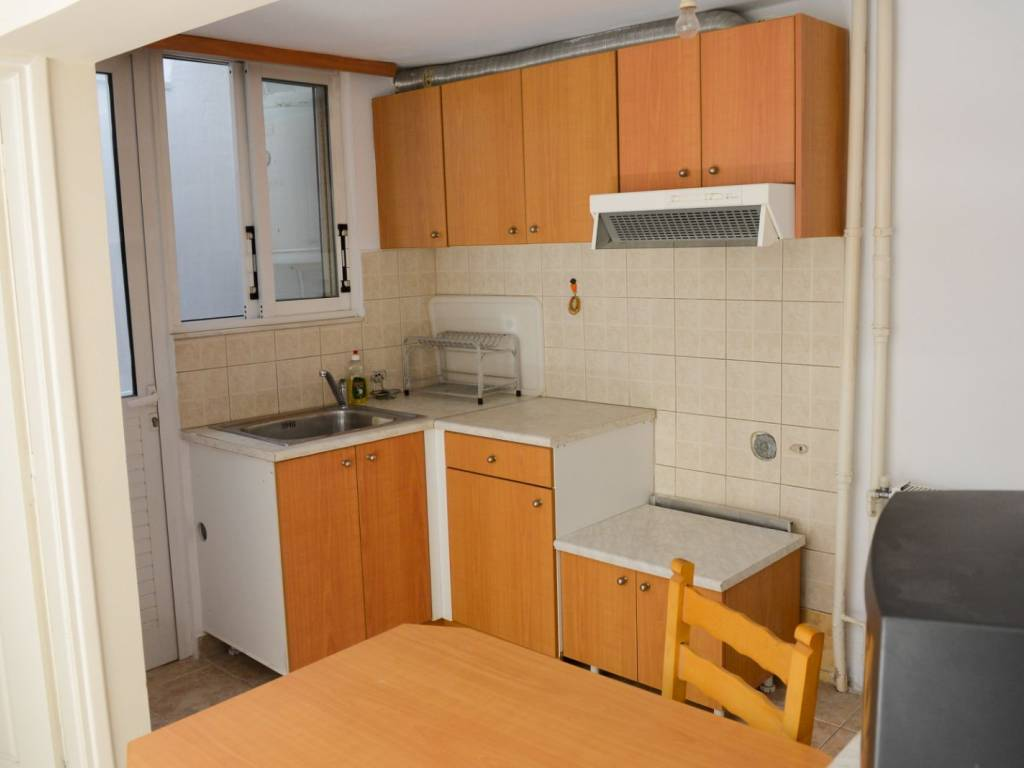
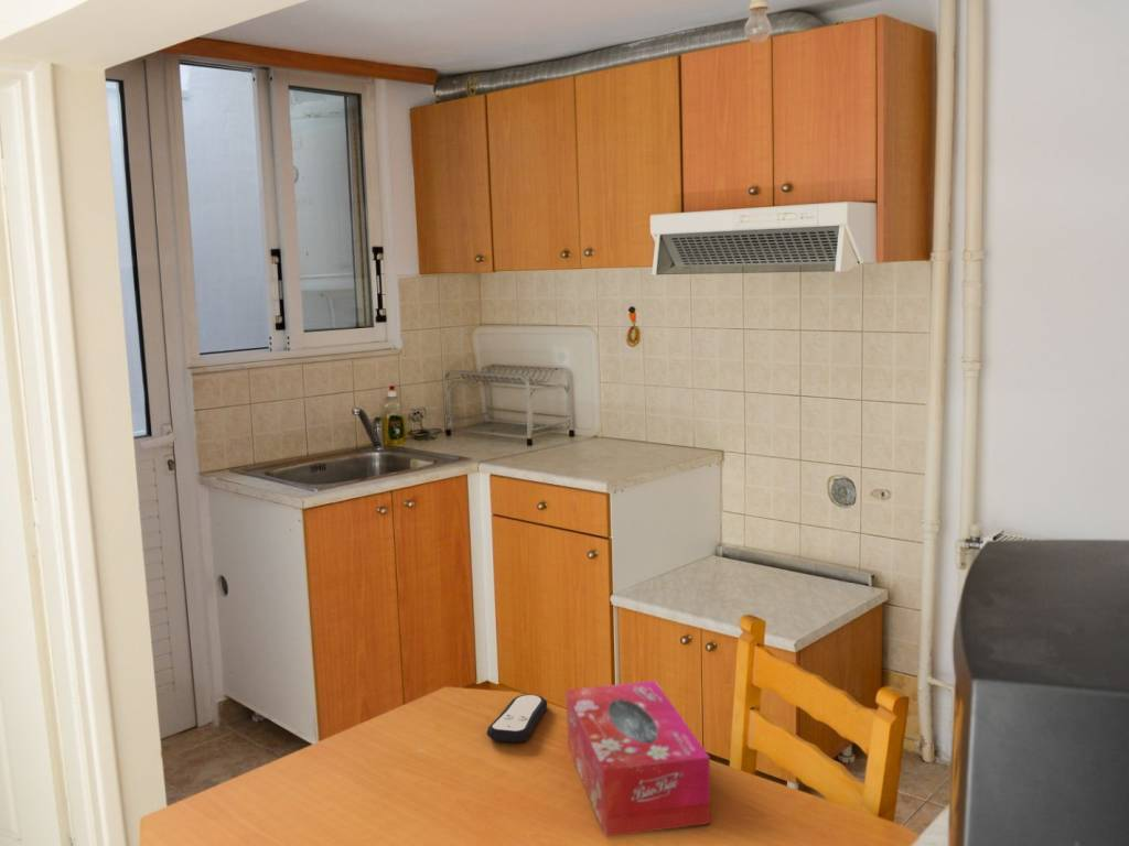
+ tissue box [566,680,711,838]
+ remote control [486,694,548,744]
